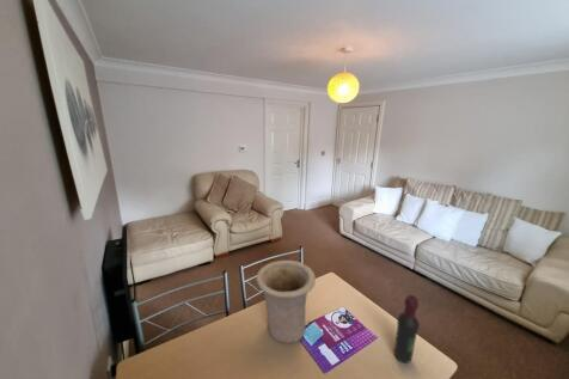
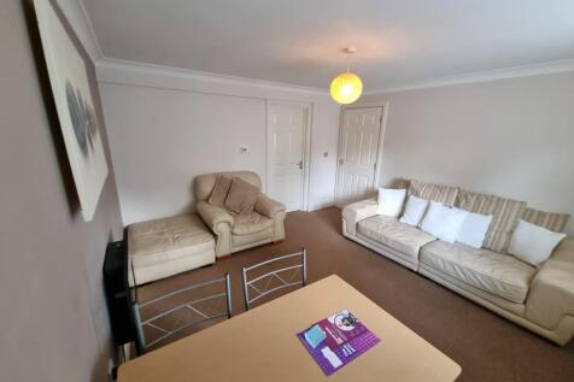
- vase [255,259,317,344]
- wine bottle [393,293,421,365]
